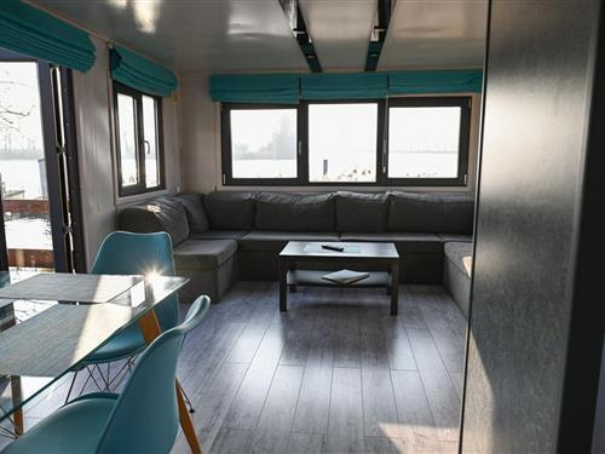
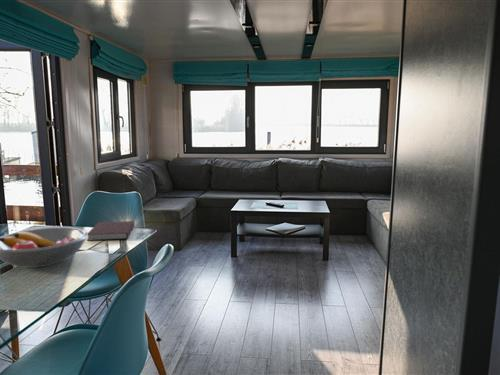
+ notebook [87,220,136,241]
+ fruit bowl [0,227,88,269]
